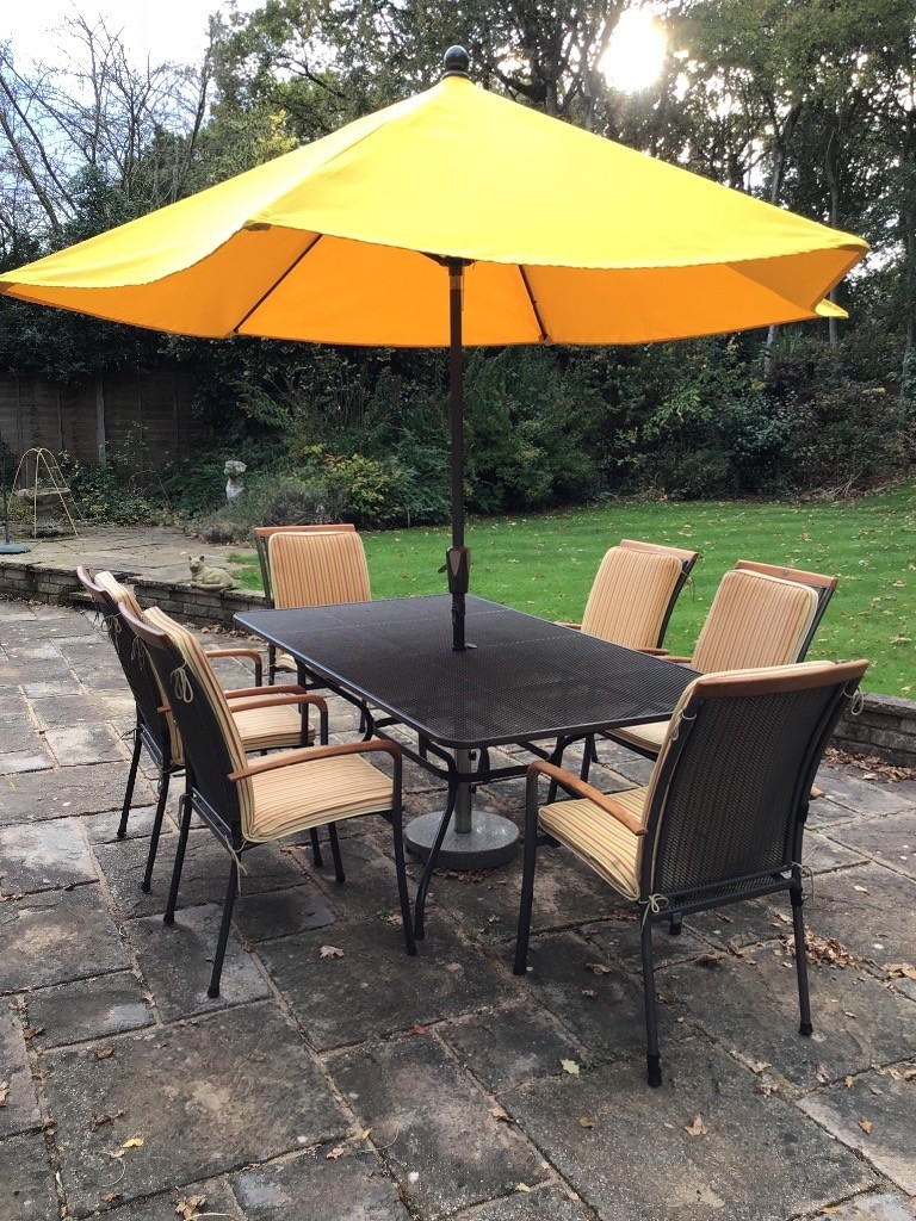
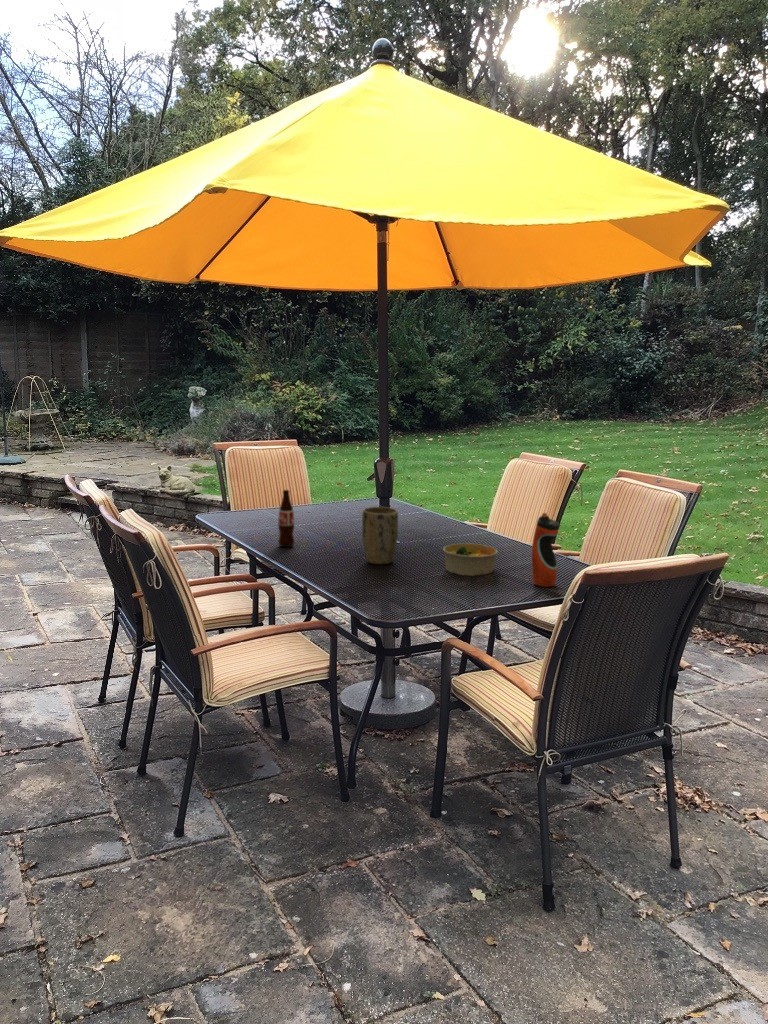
+ plant pot [361,506,399,565]
+ bottle [277,489,296,548]
+ bowl [442,542,499,576]
+ water bottle [531,512,561,588]
